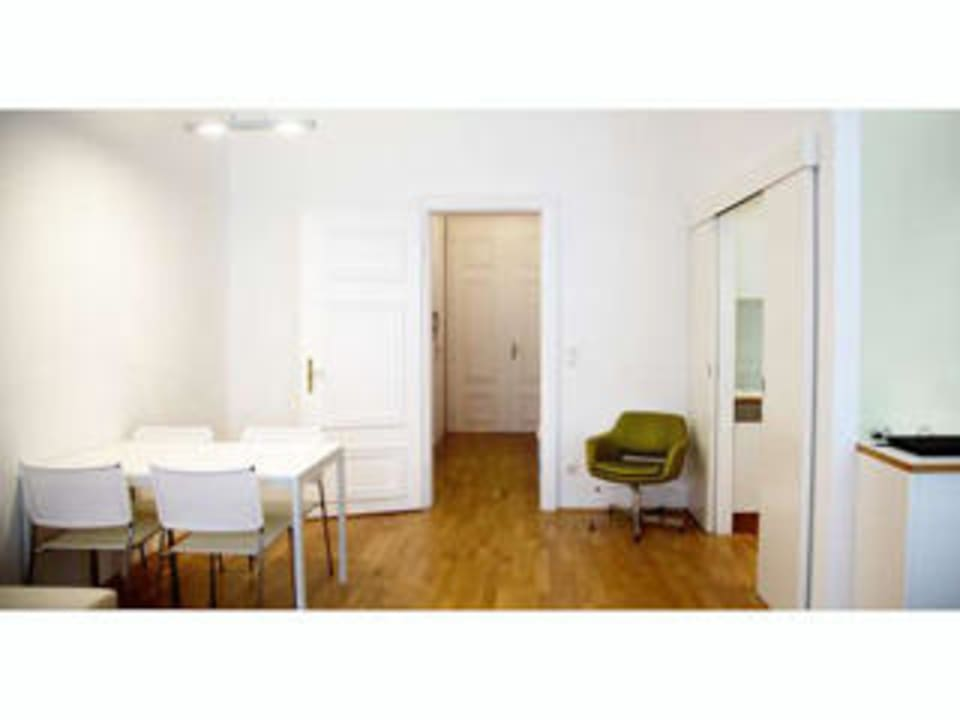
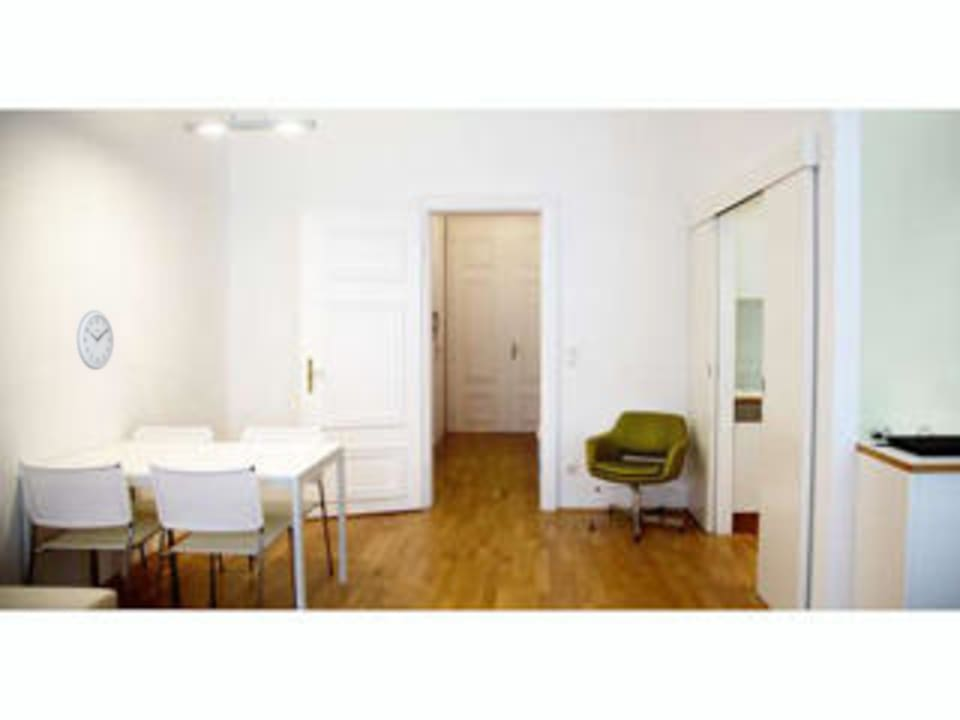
+ wall clock [75,309,115,371]
